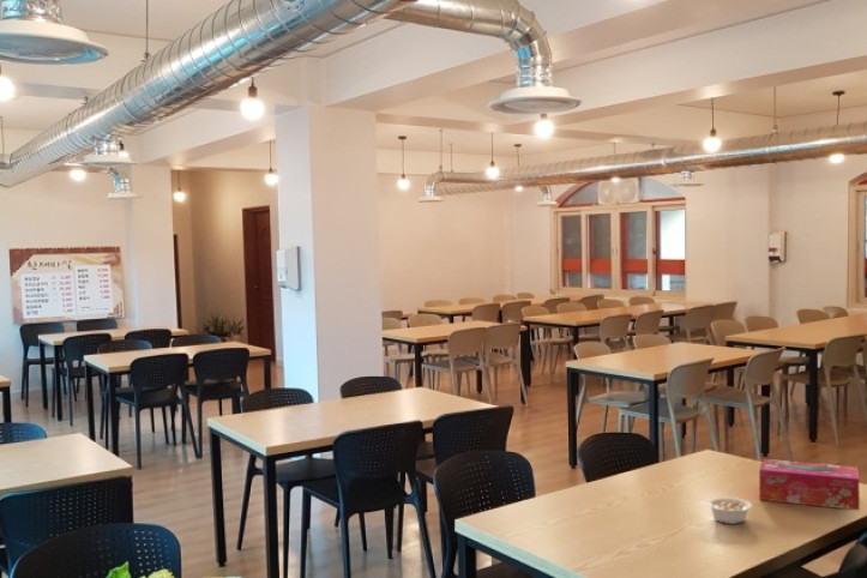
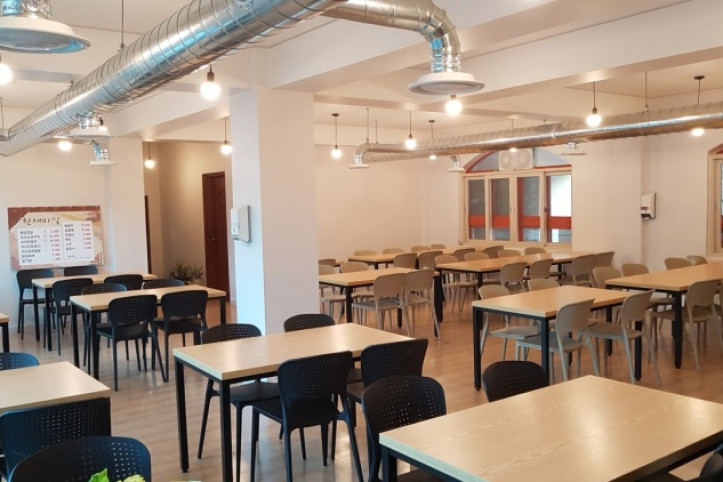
- tissue box [758,458,861,511]
- legume [698,496,753,525]
